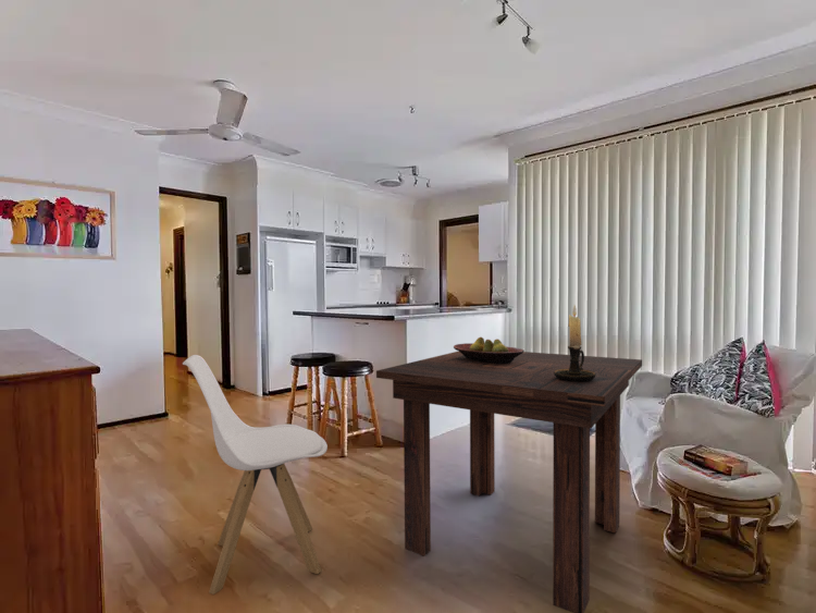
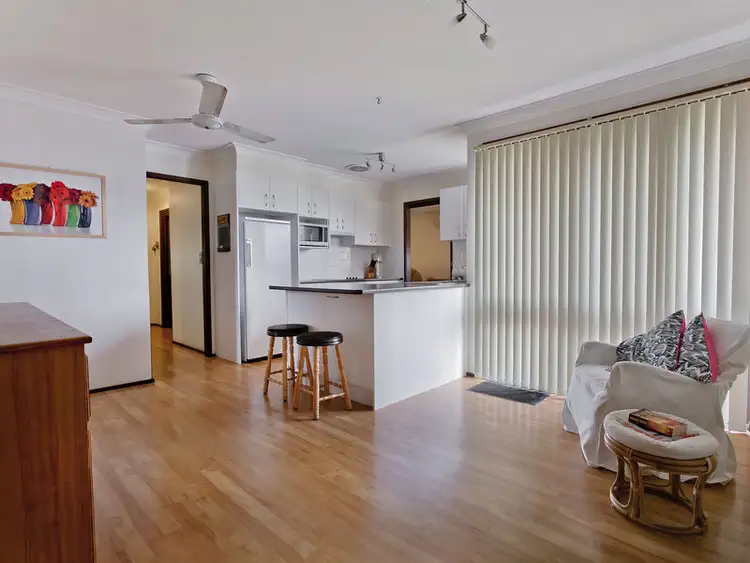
- bar stool [182,354,329,596]
- dining table [375,351,643,613]
- candle holder [554,305,595,382]
- fruit bowl [453,336,526,364]
